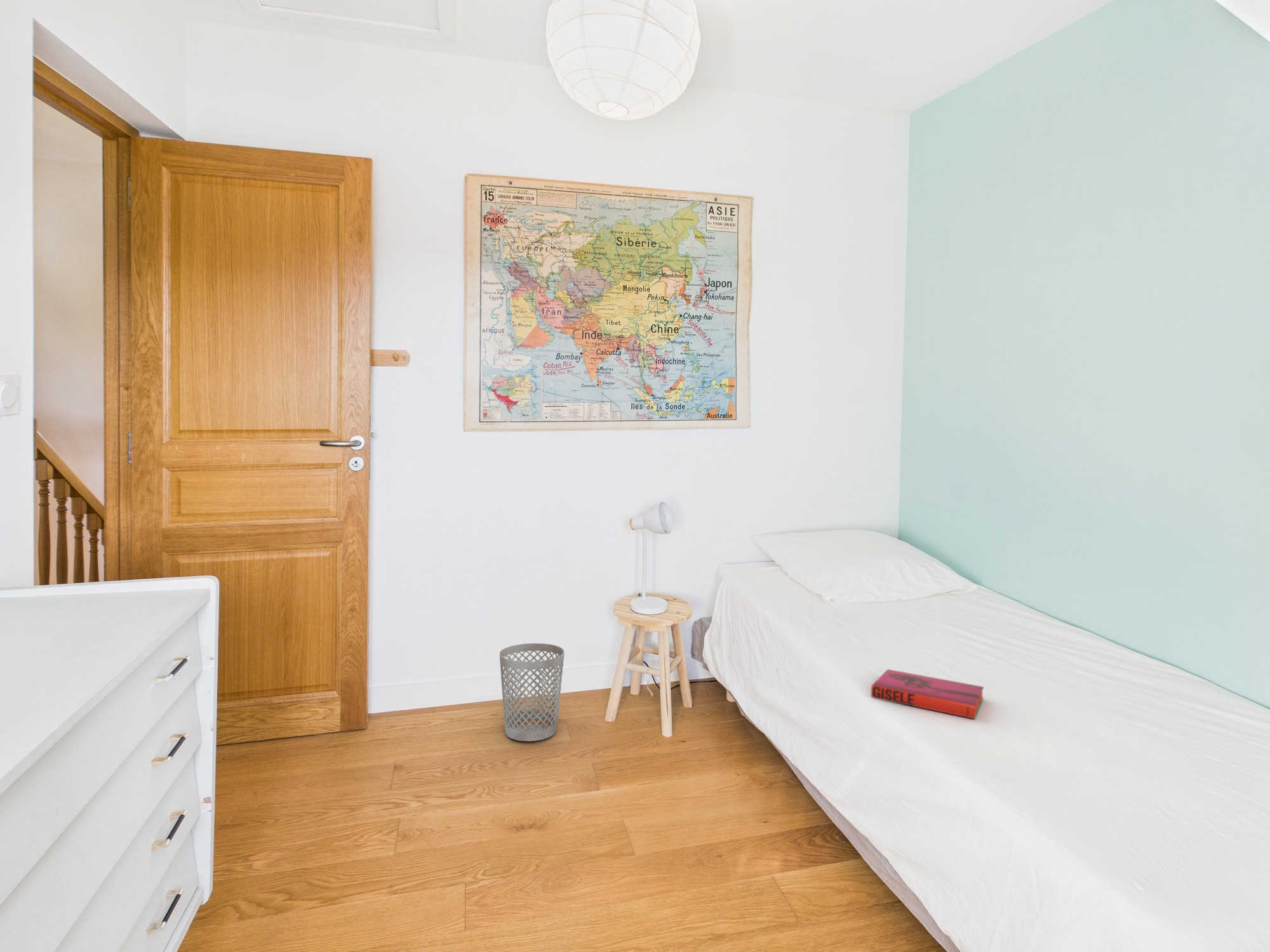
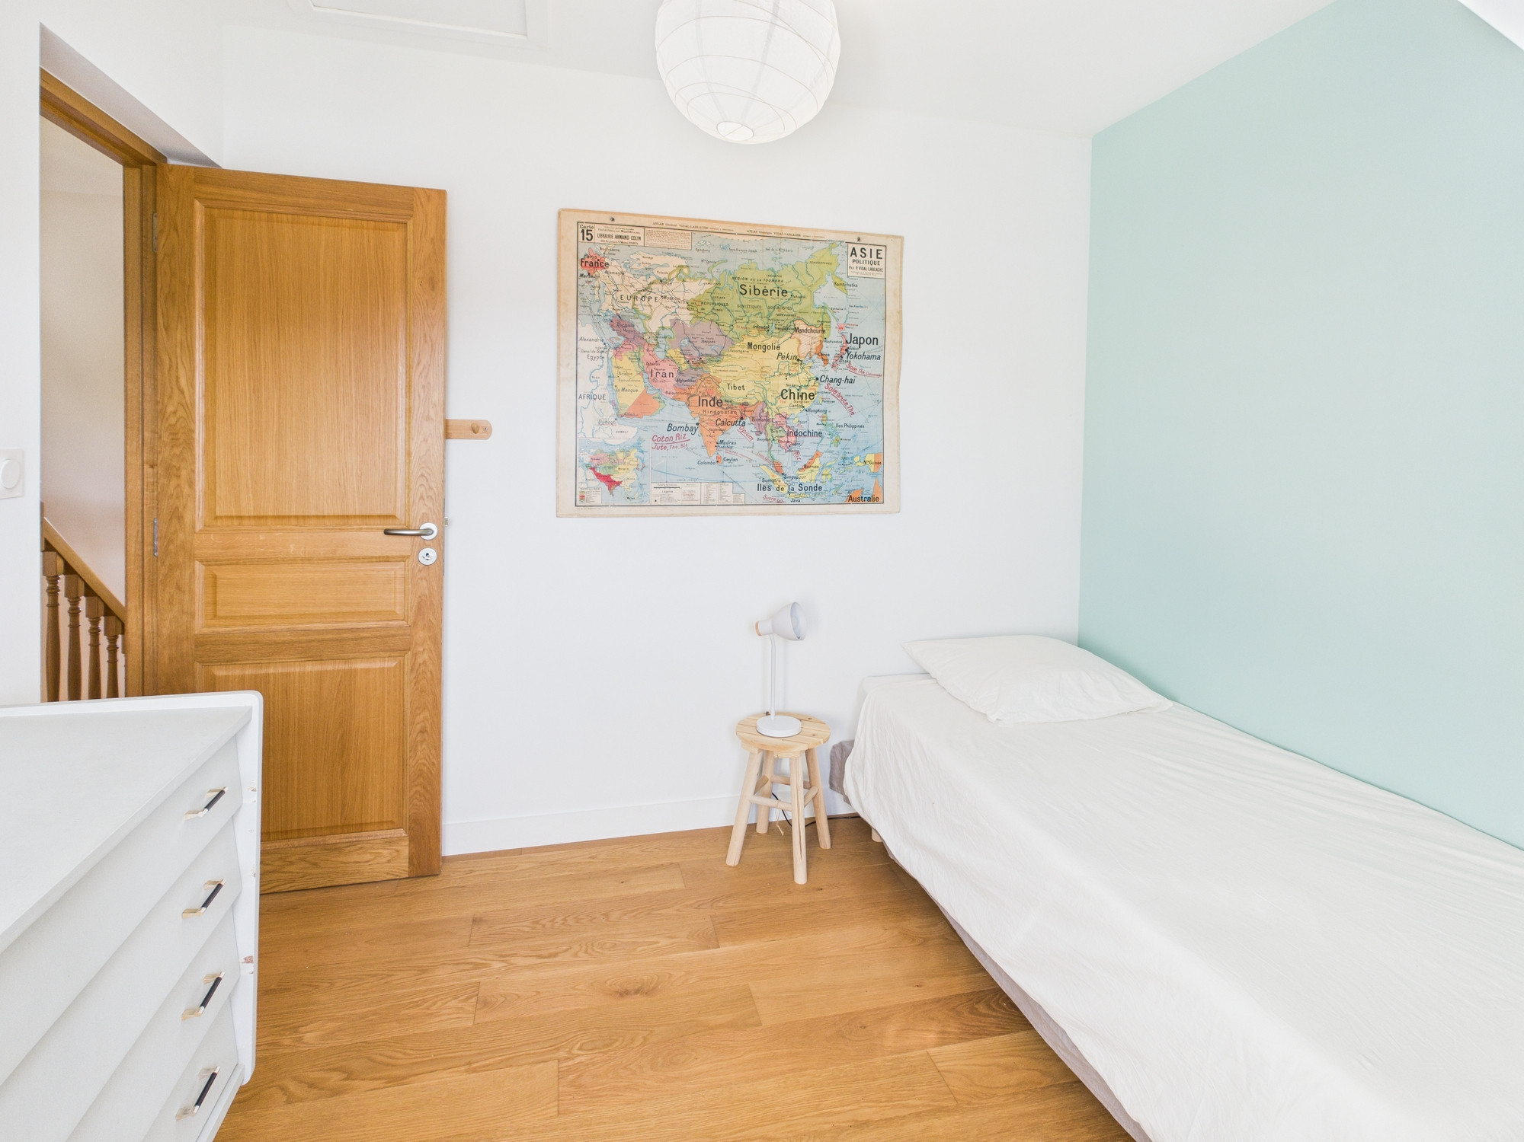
- wastebasket [499,643,565,742]
- hardback book [871,668,984,720]
